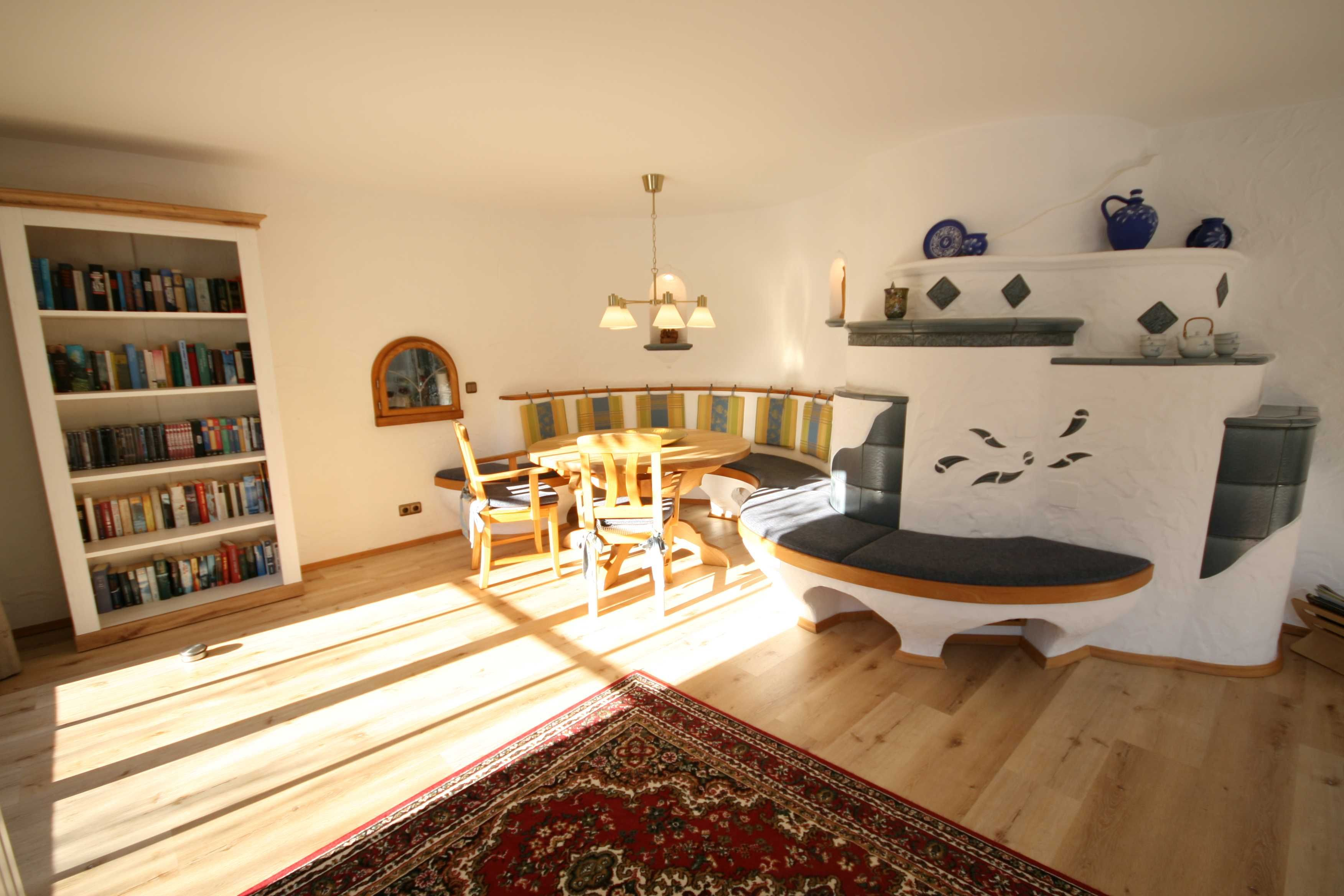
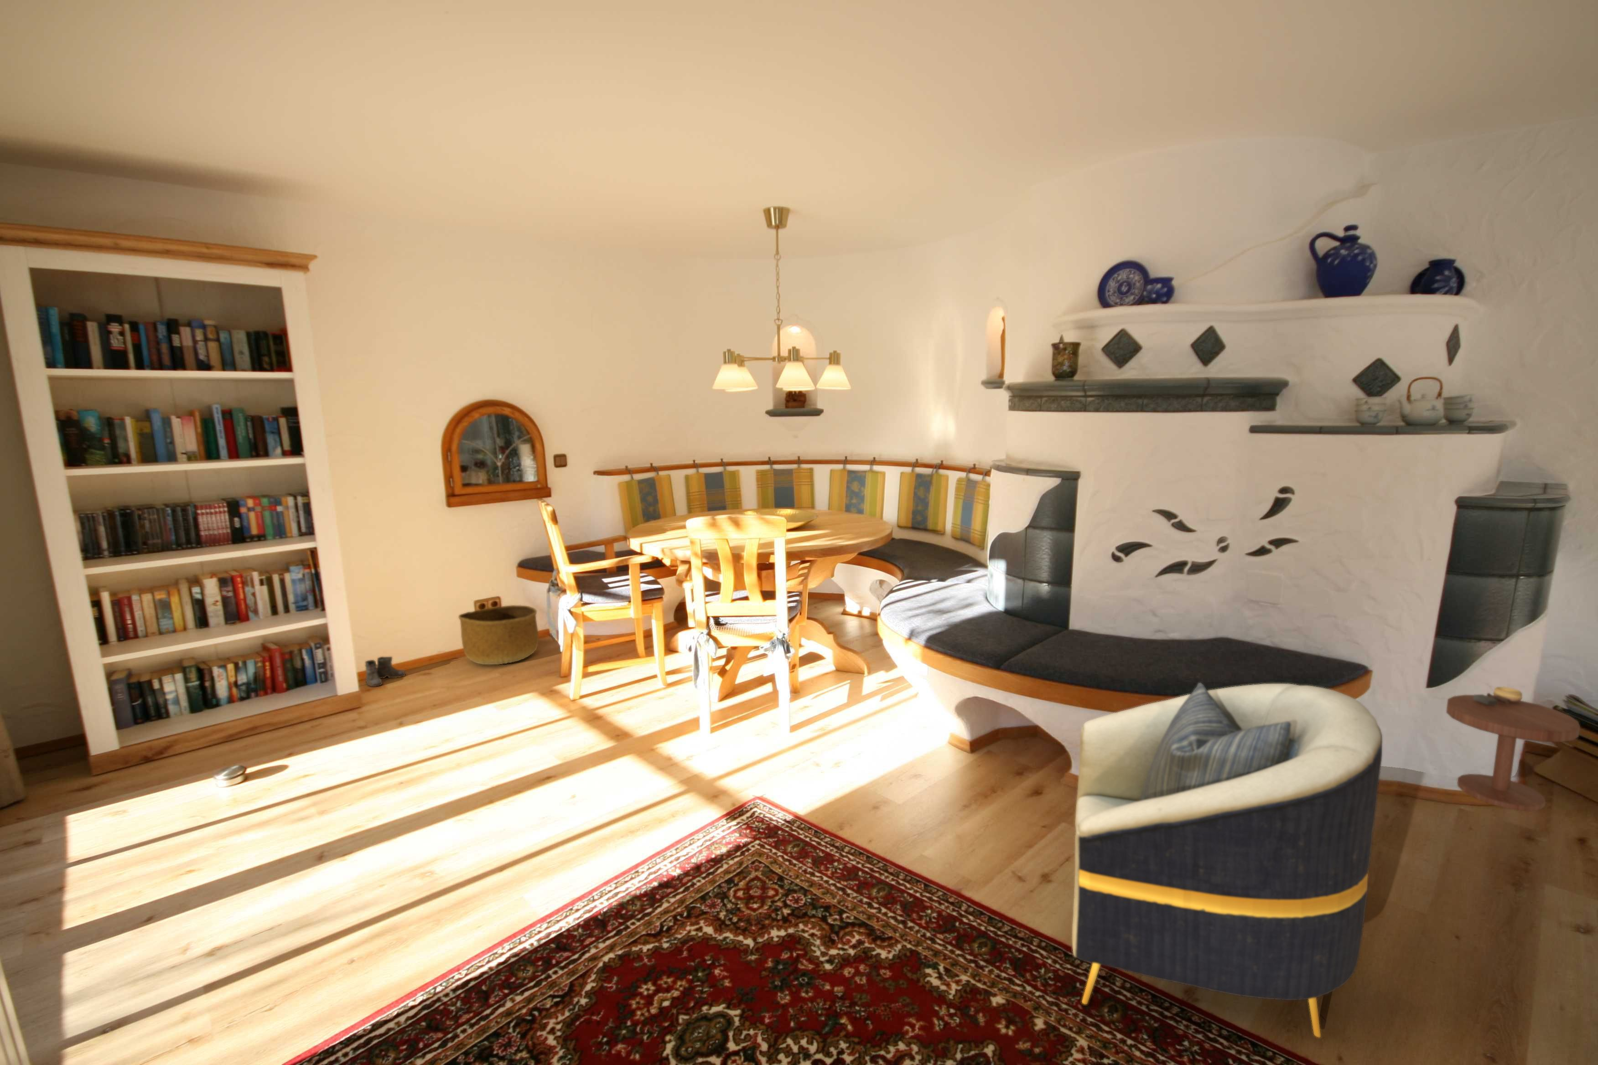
+ boots [359,656,405,687]
+ basket [458,605,539,666]
+ side table [1446,686,1580,869]
+ armchair [1071,682,1383,1038]
